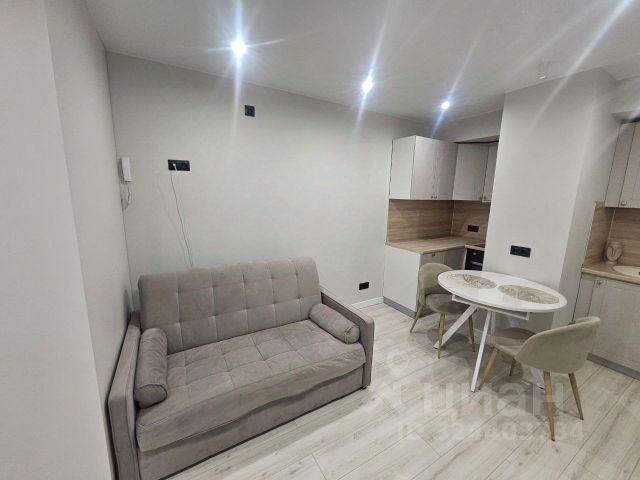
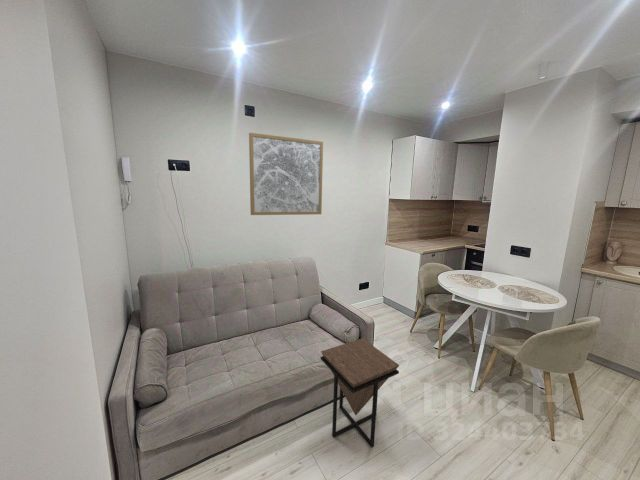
+ wall art [248,132,324,216]
+ side table [320,337,400,448]
